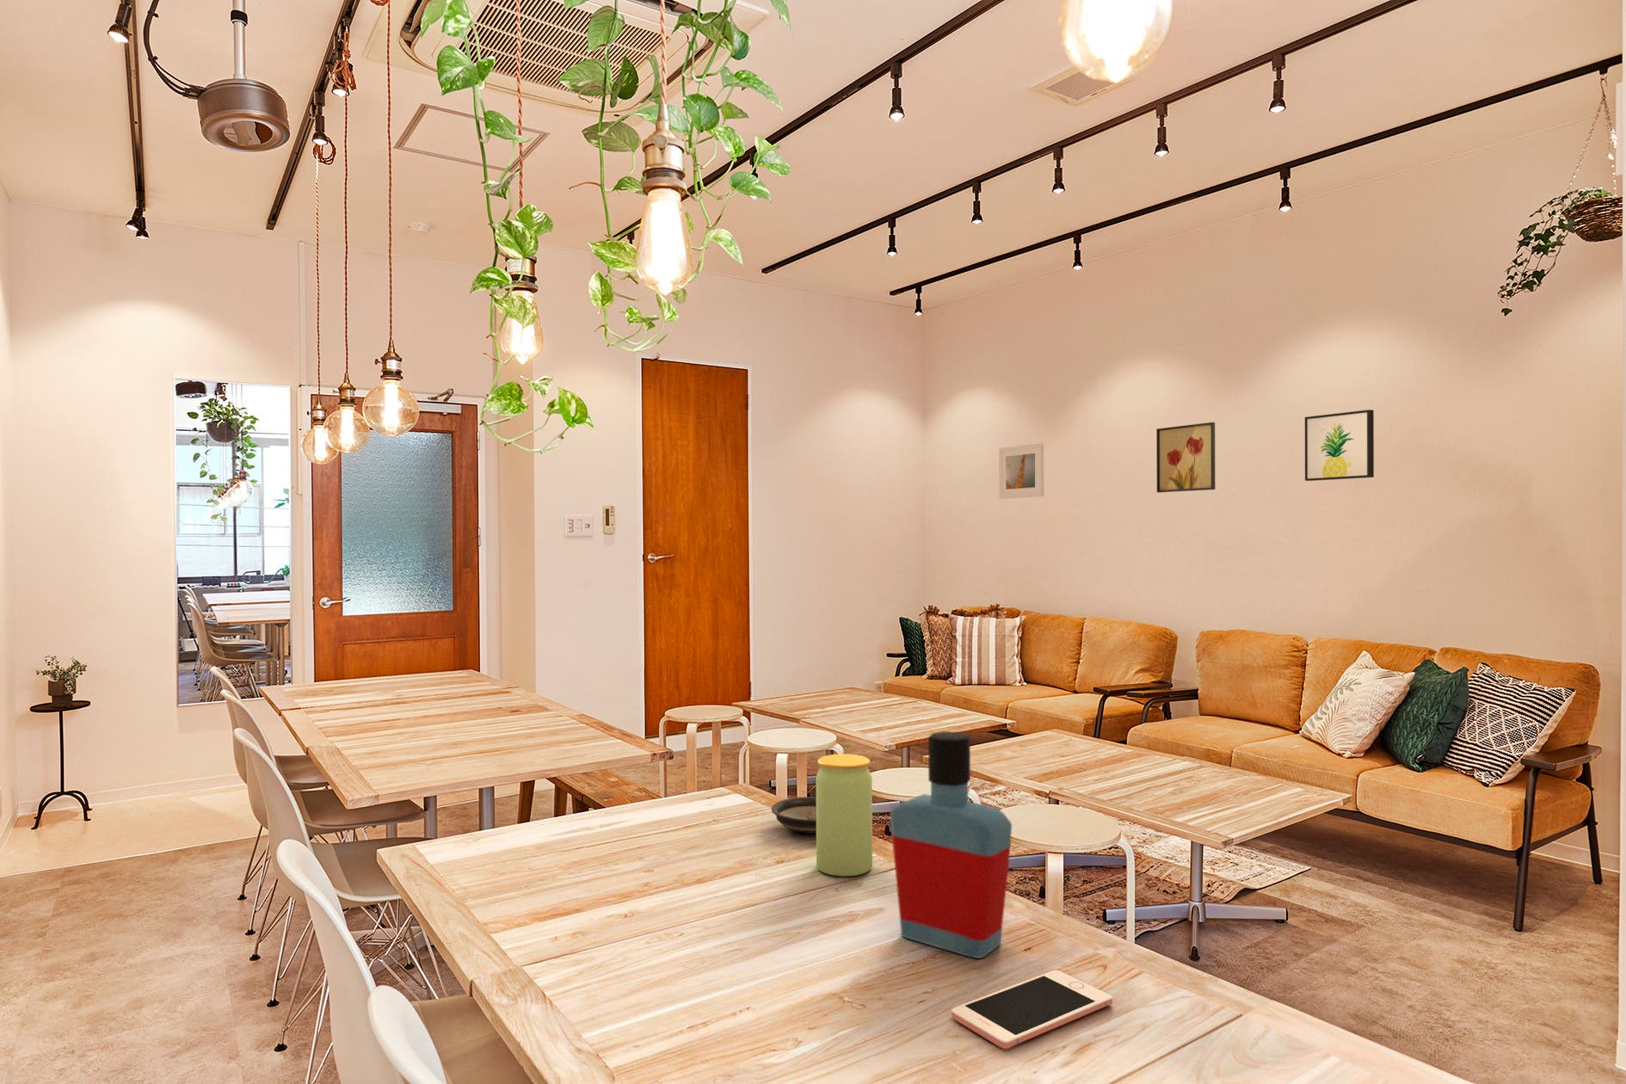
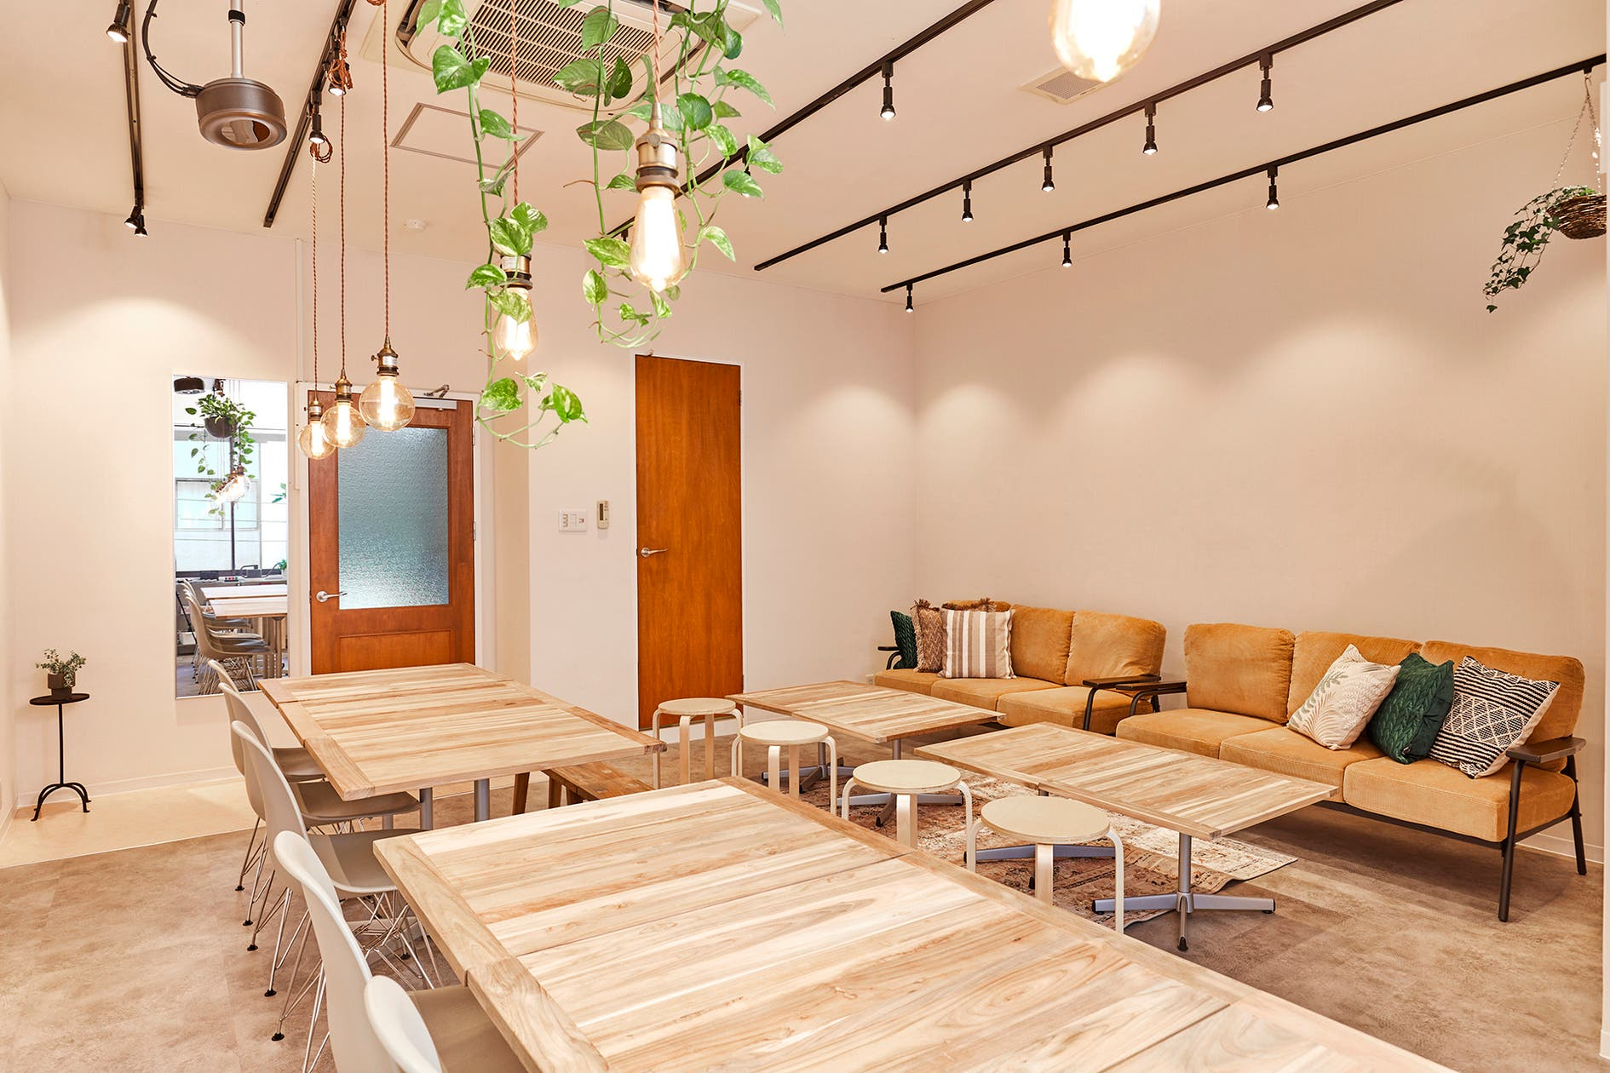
- wall art [1304,409,1374,482]
- cell phone [951,969,1113,1050]
- bottle [889,731,1013,959]
- wall art [1155,421,1216,492]
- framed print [998,443,1044,500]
- jar [815,754,873,877]
- saucer [771,796,817,834]
